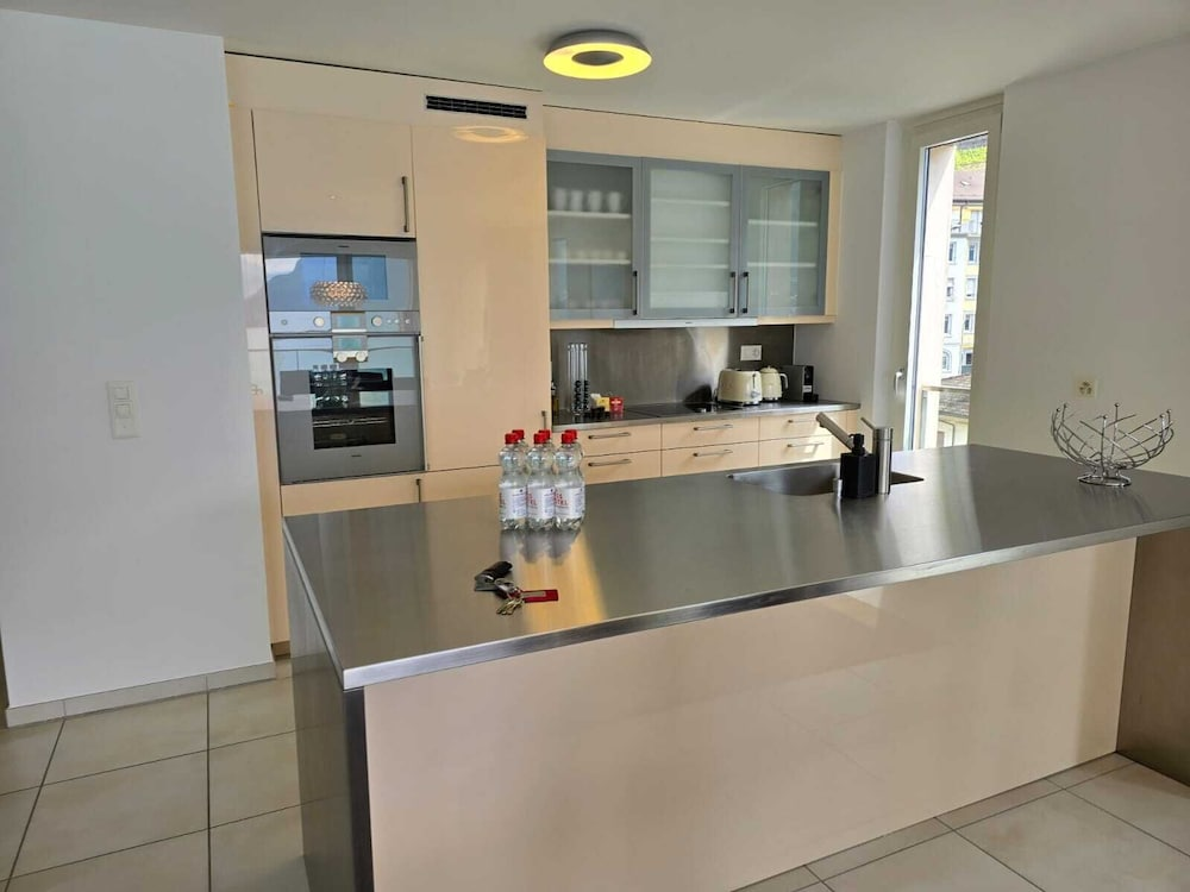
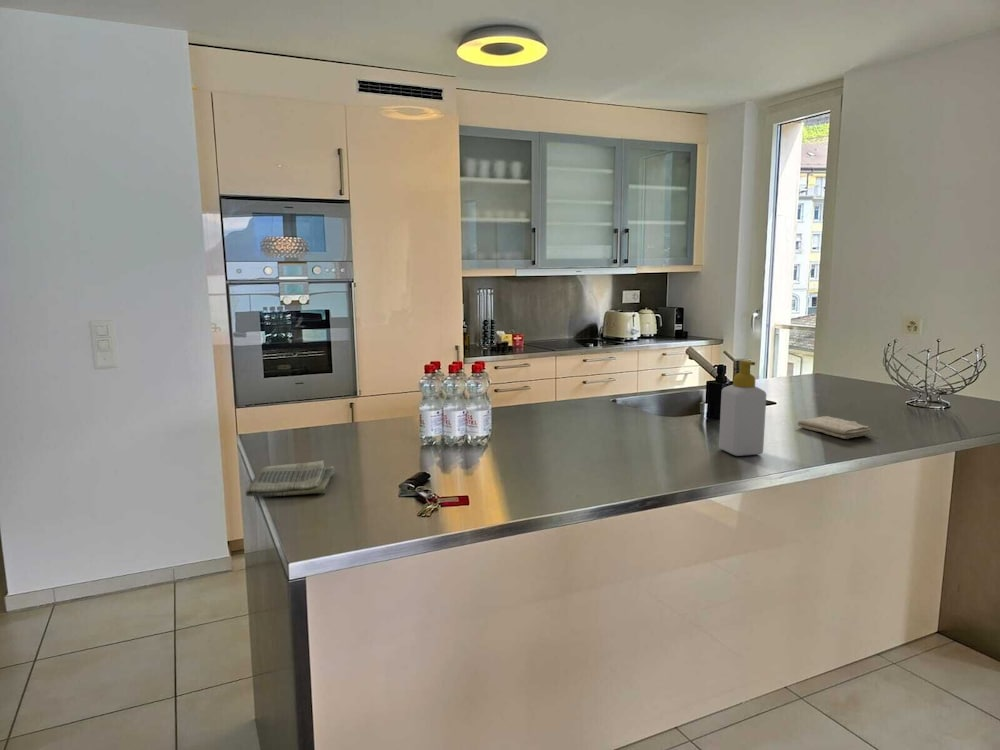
+ soap bottle [718,359,768,457]
+ washcloth [797,415,873,440]
+ dish towel [245,460,336,498]
